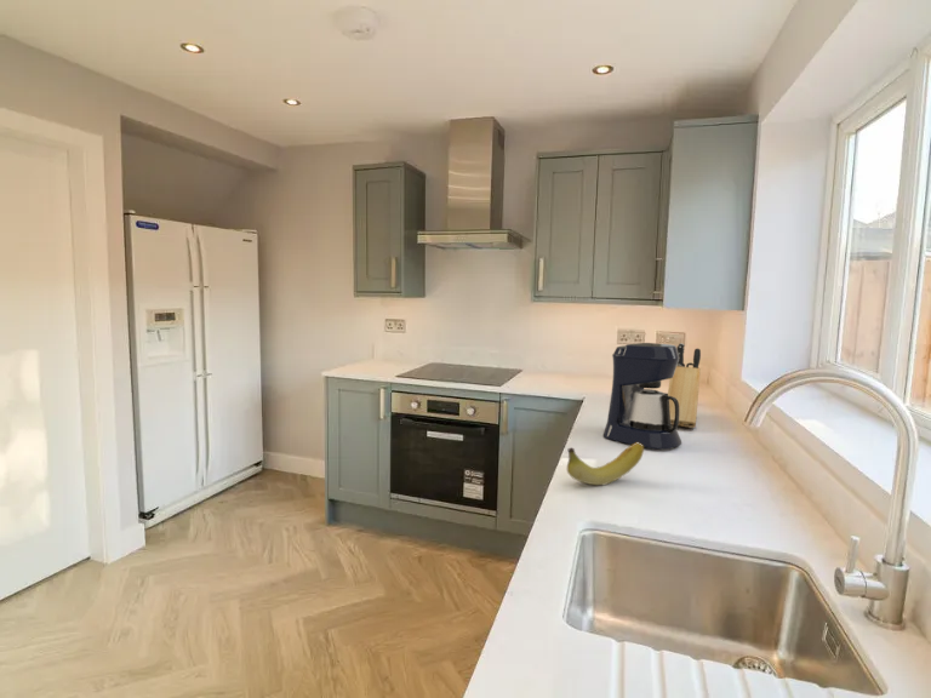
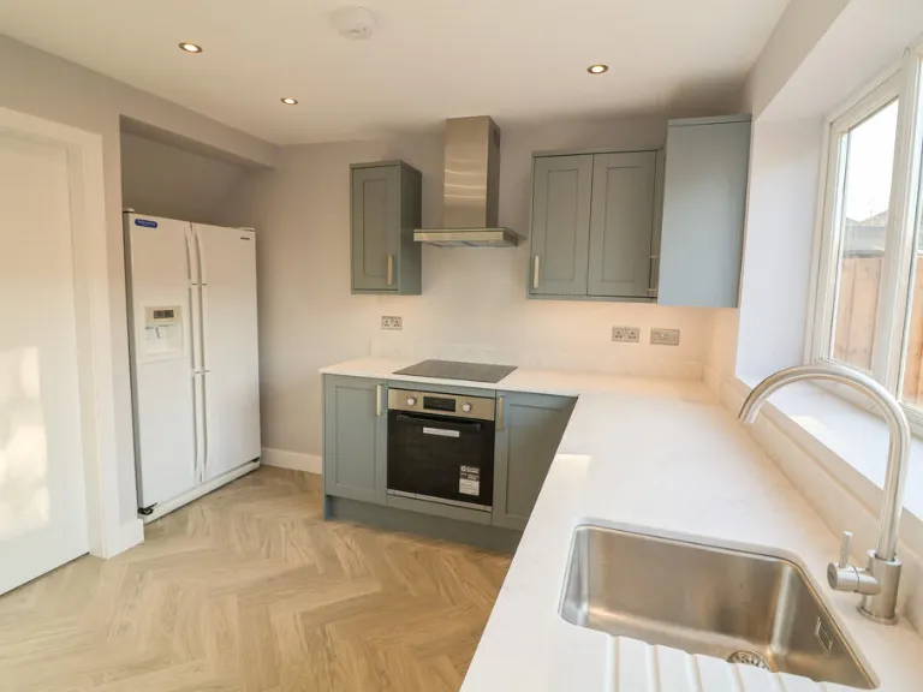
- knife block [667,342,702,429]
- coffee maker [602,342,682,451]
- fruit [566,442,645,486]
